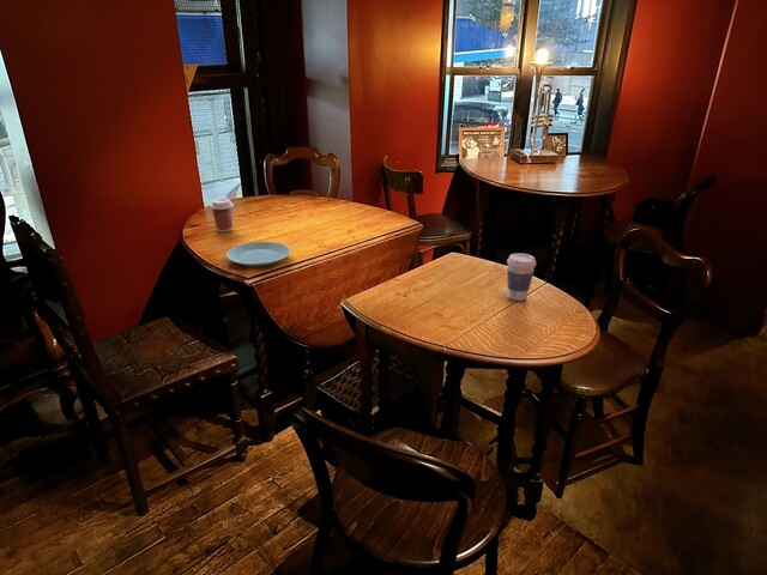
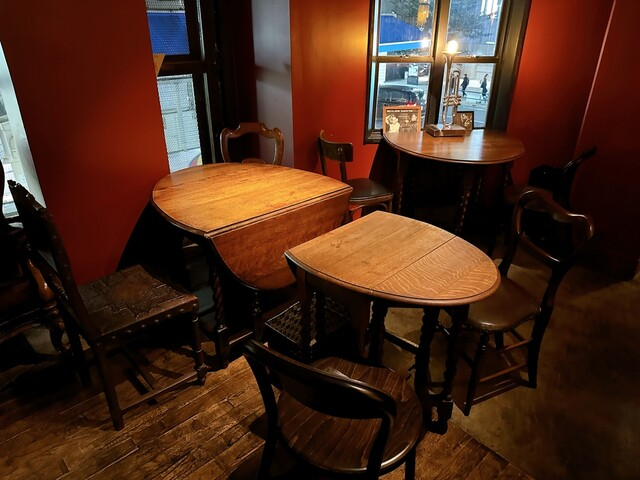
- coffee cup [209,198,235,232]
- plate [225,241,291,268]
- coffee cup [506,253,537,302]
